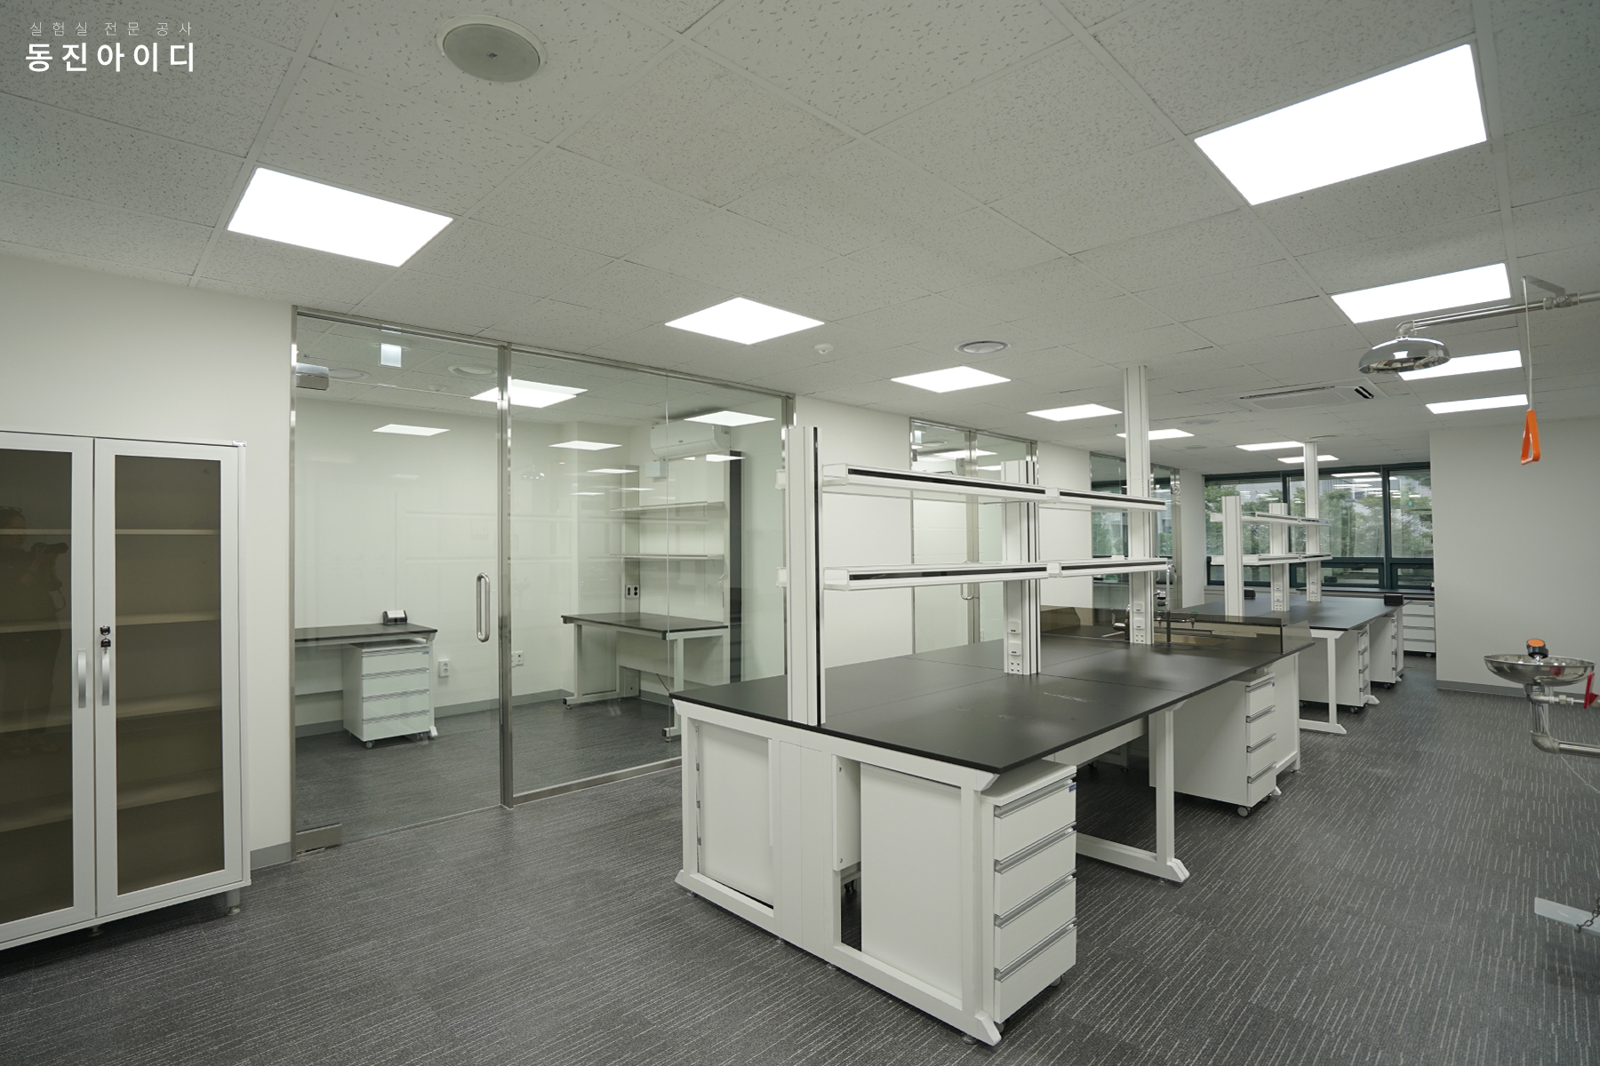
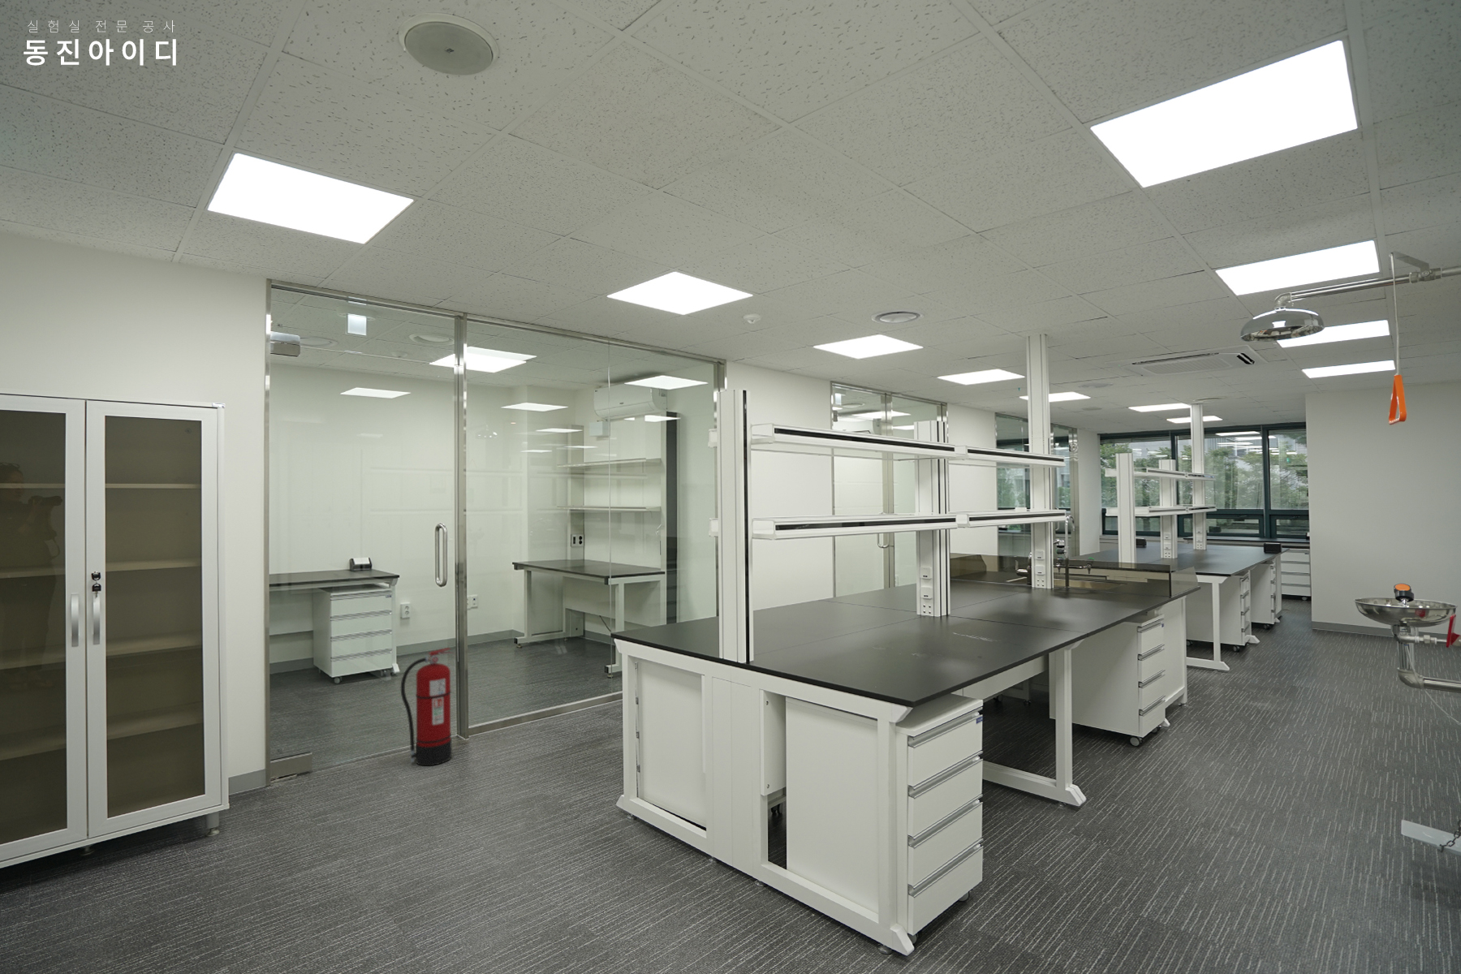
+ fire extinguisher [400,647,455,766]
